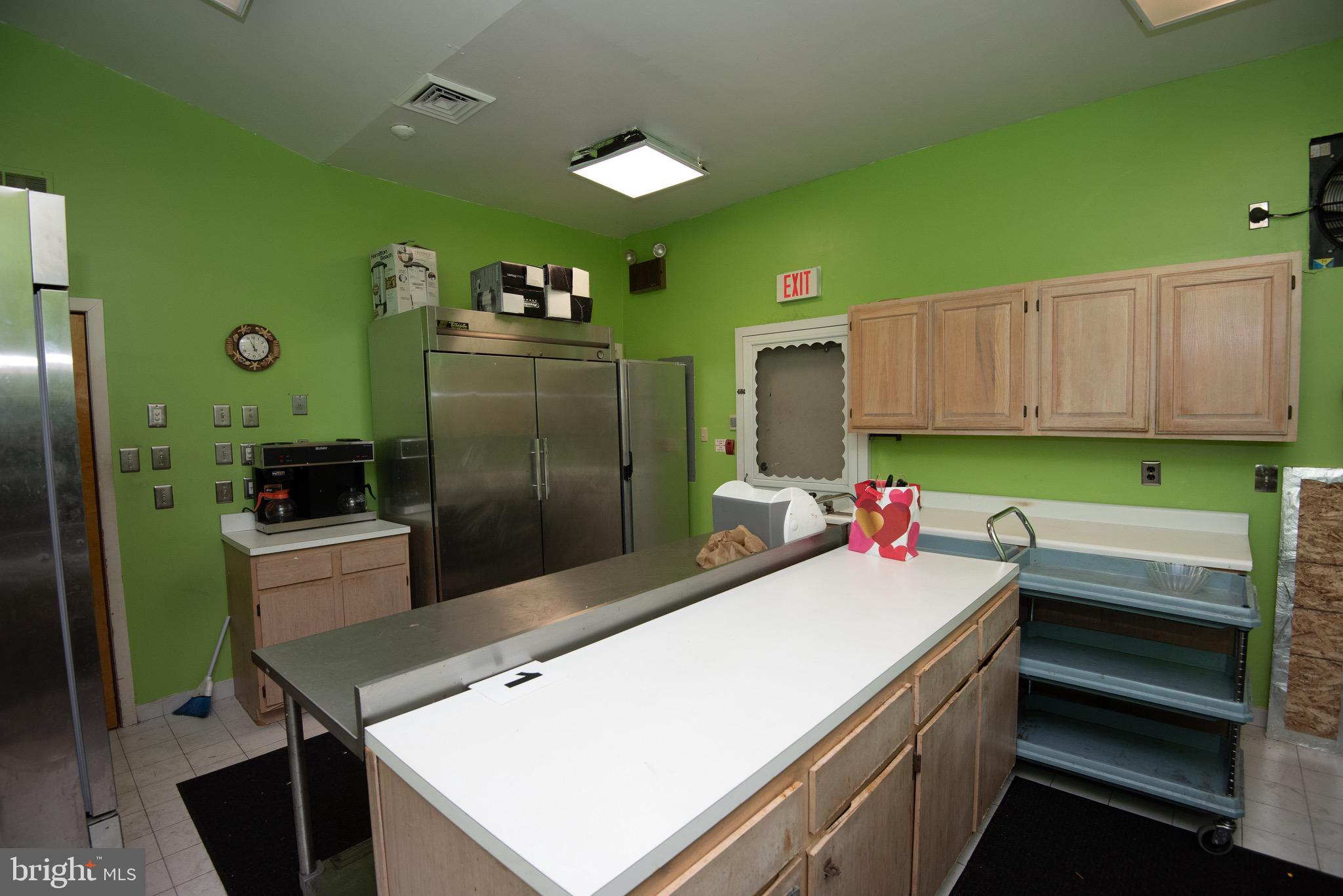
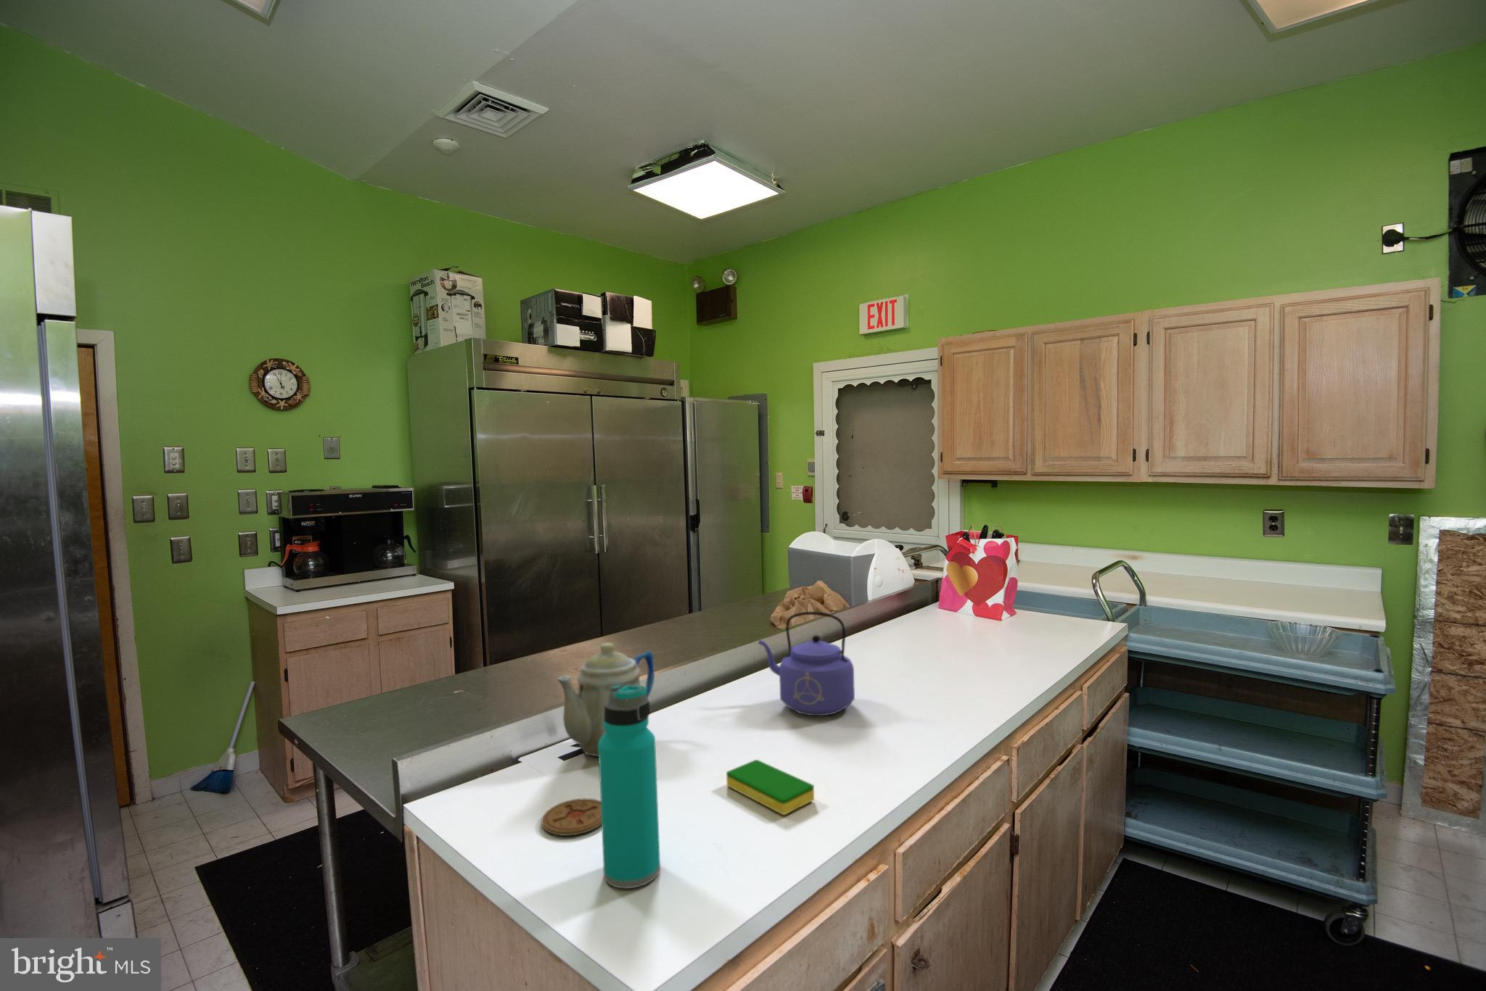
+ teapot [555,643,655,757]
+ water bottle [597,684,661,889]
+ dish sponge [726,759,814,815]
+ coaster [541,797,602,836]
+ kettle [758,612,855,717]
